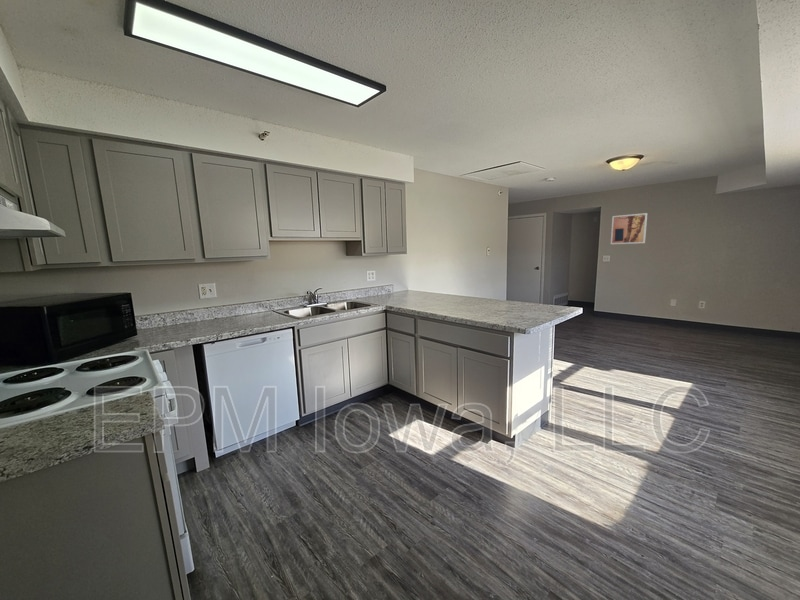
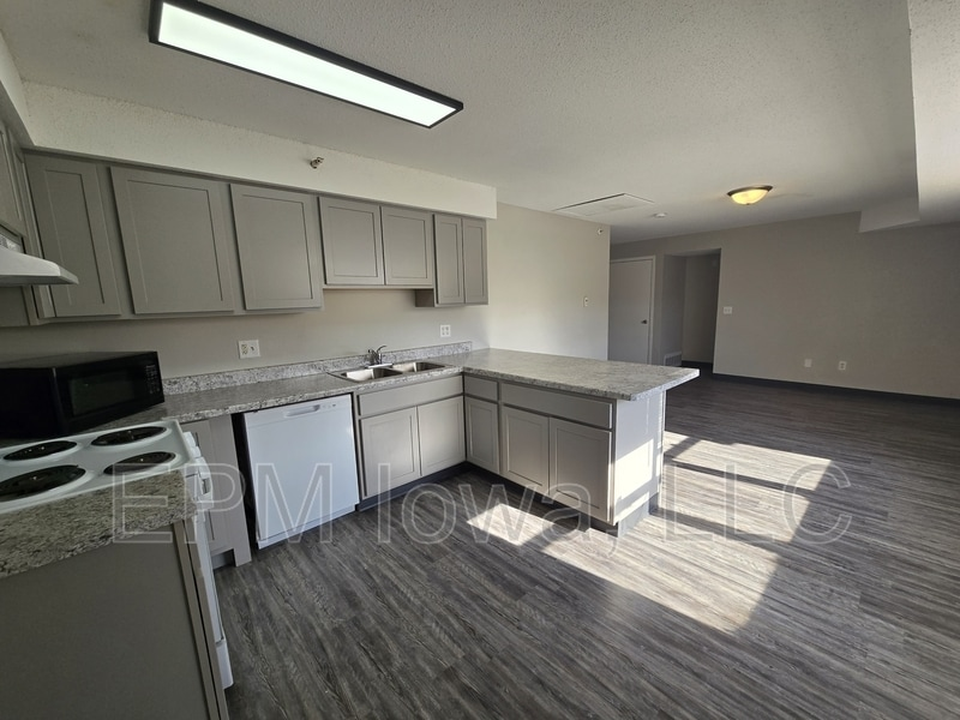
- wall art [610,212,648,245]
